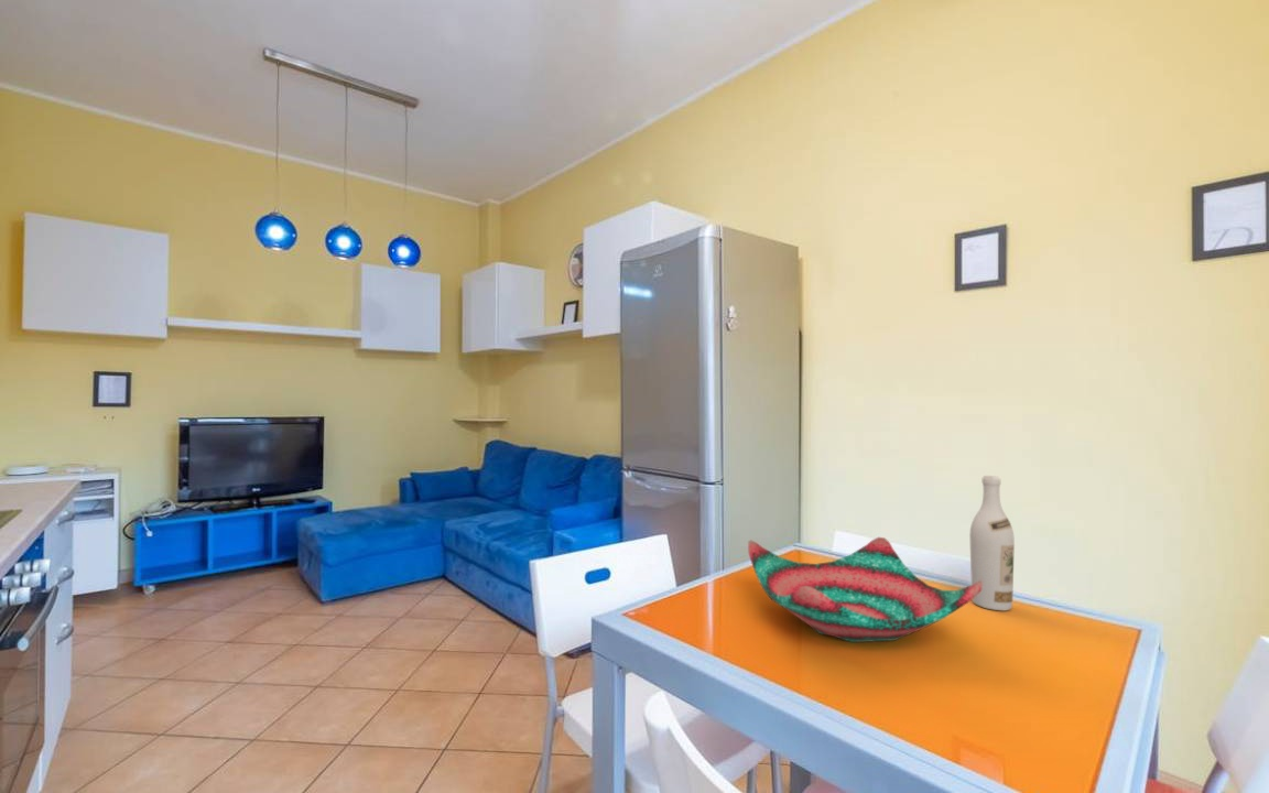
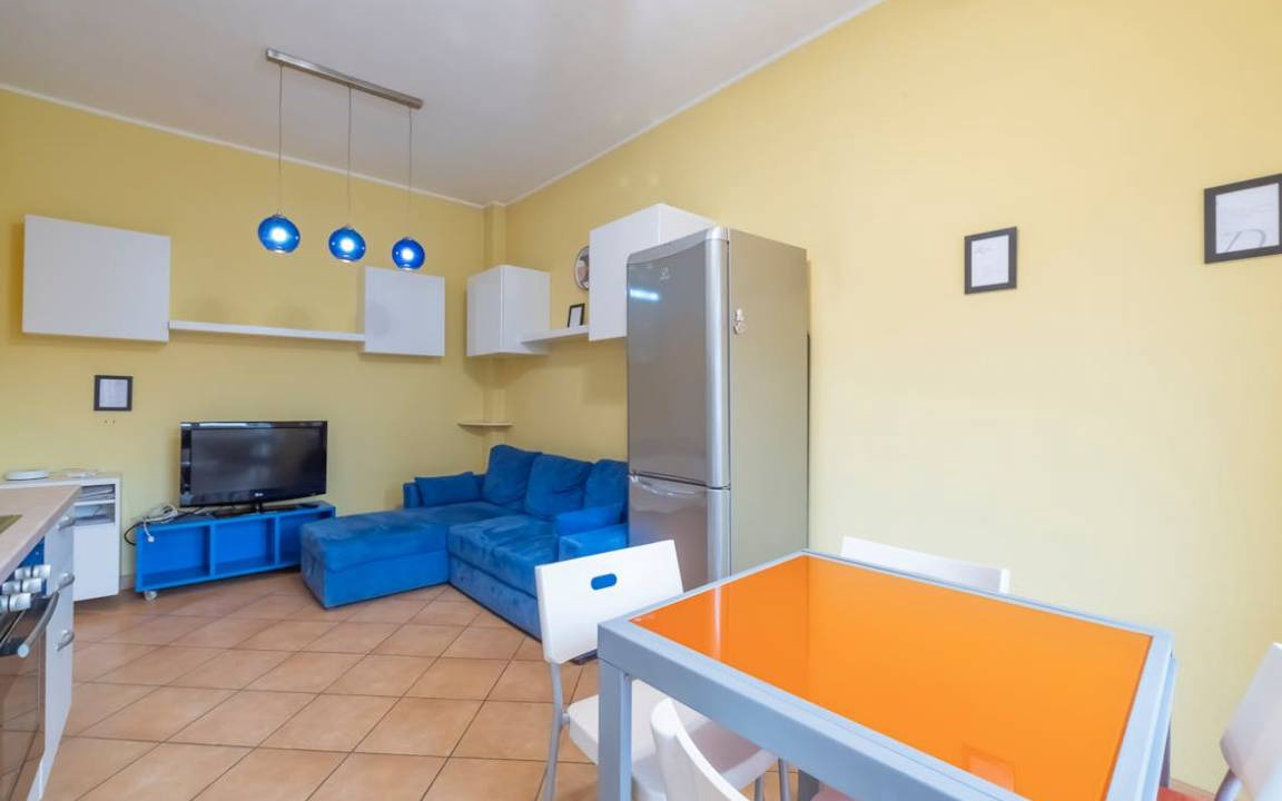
- decorative bowl [747,536,981,643]
- wine bottle [968,475,1016,611]
